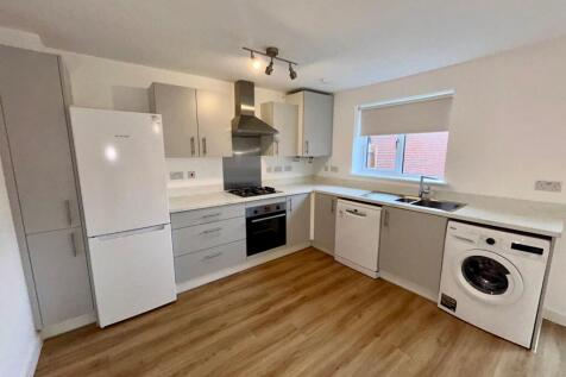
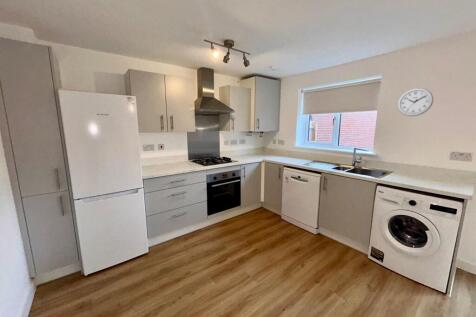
+ wall clock [397,87,434,117]
